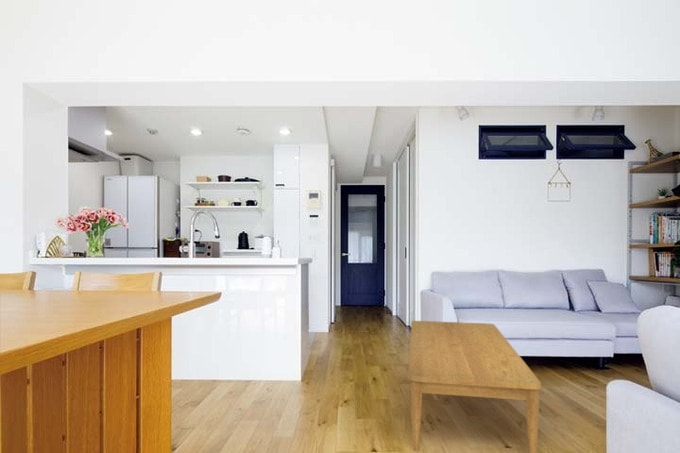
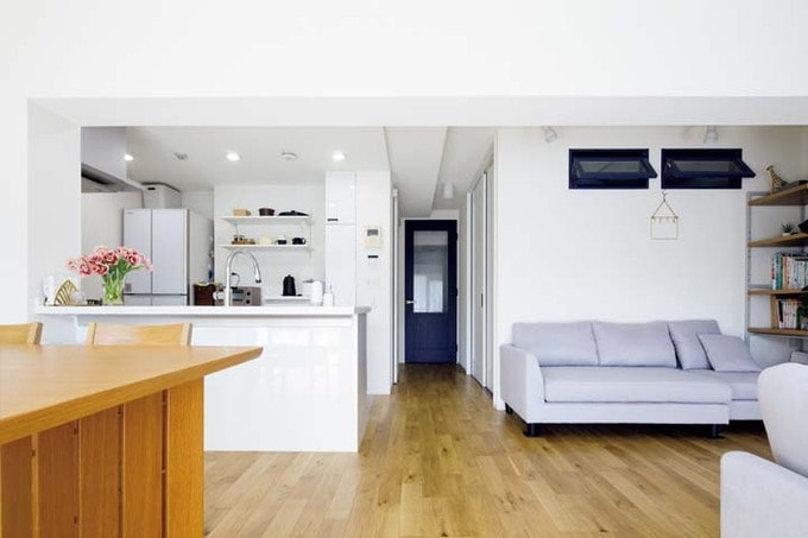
- coffee table [407,320,542,453]
